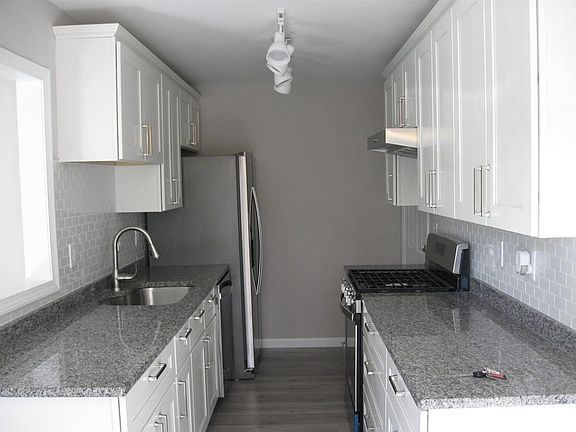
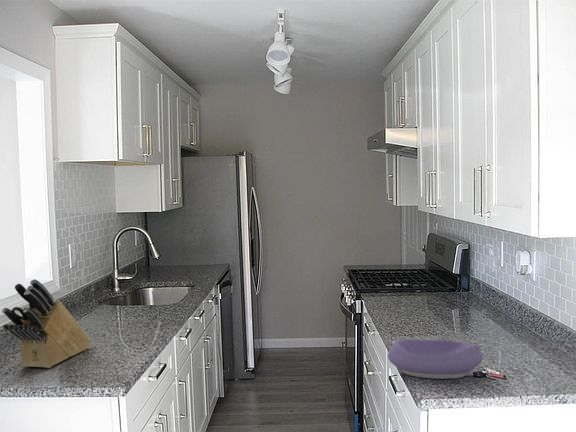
+ knife block [1,278,92,369]
+ bowl [387,338,484,380]
